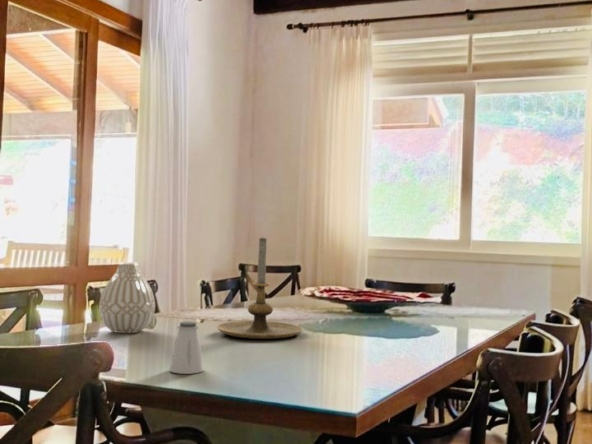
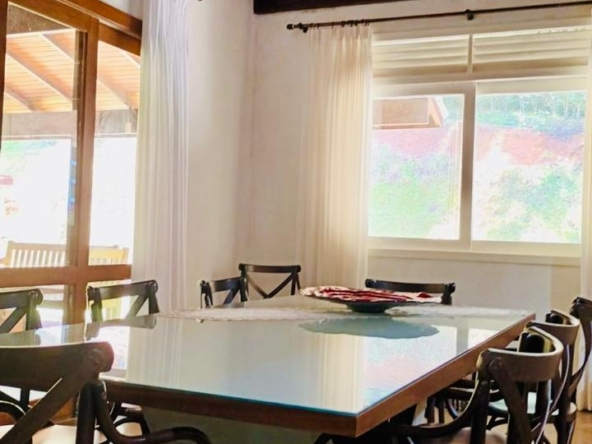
- saltshaker [168,321,205,375]
- candle holder [216,237,303,340]
- vase [98,261,156,334]
